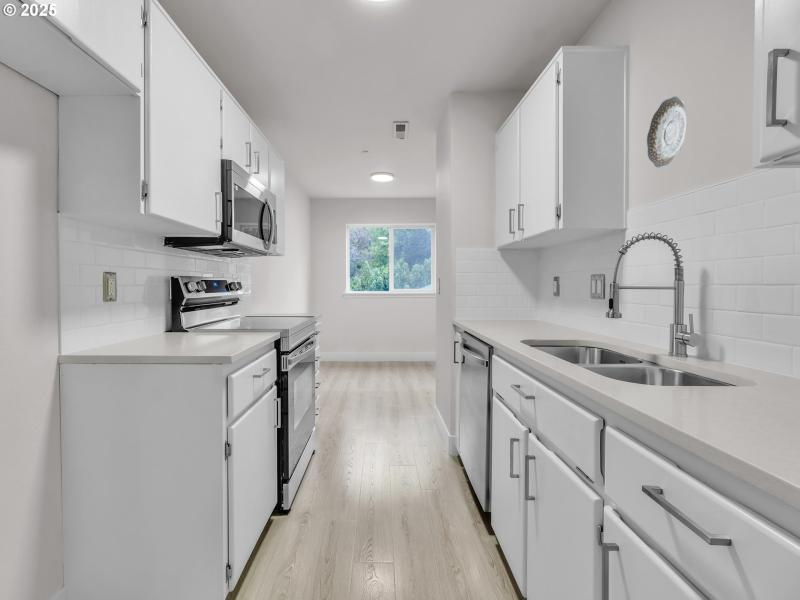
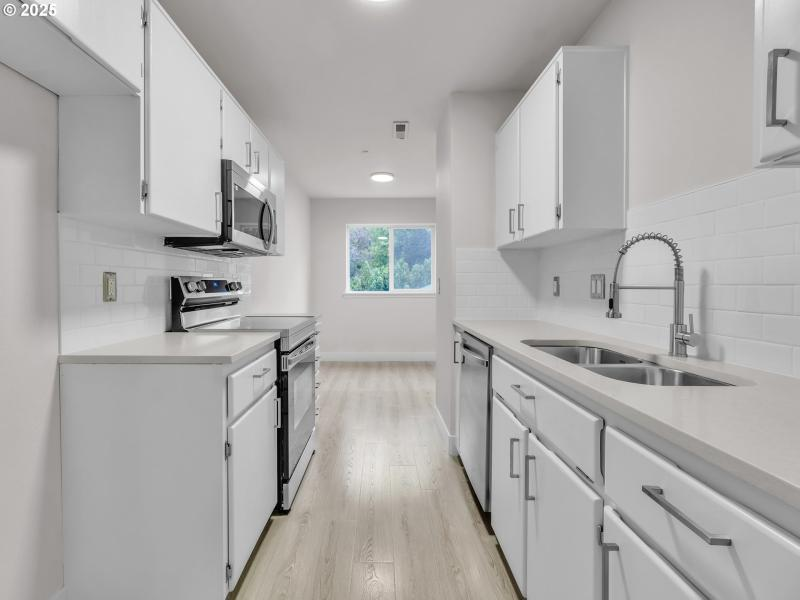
- decorative plate [646,95,688,169]
